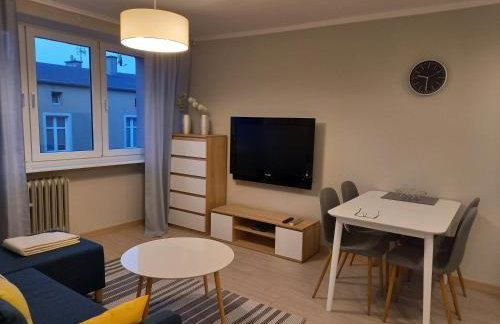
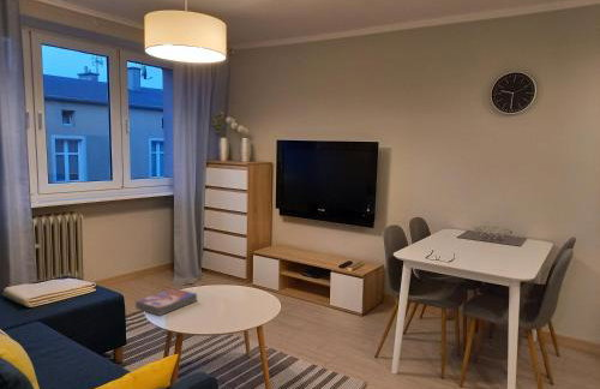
+ textbook [134,287,198,317]
